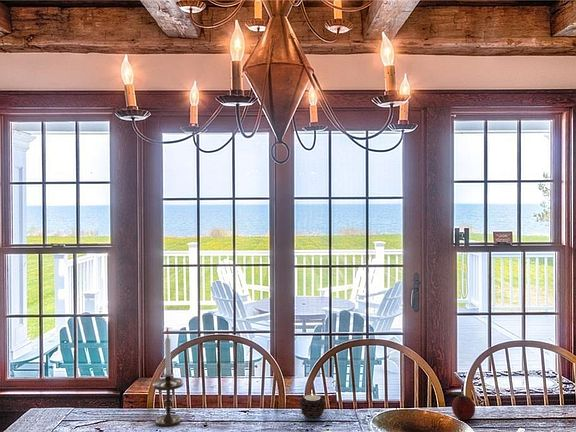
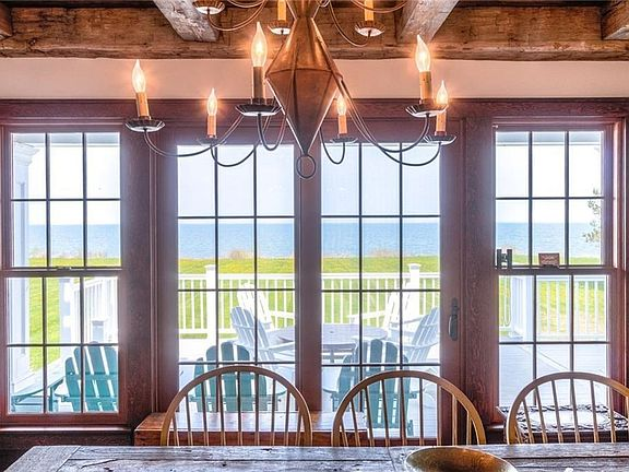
- candlestick [152,327,184,428]
- fruit [451,391,476,421]
- candle [299,393,327,421]
